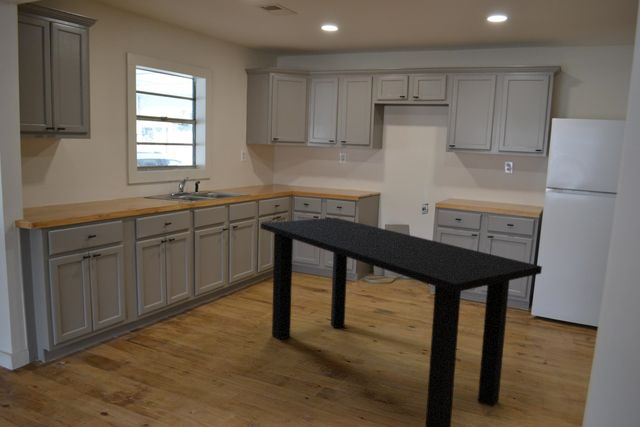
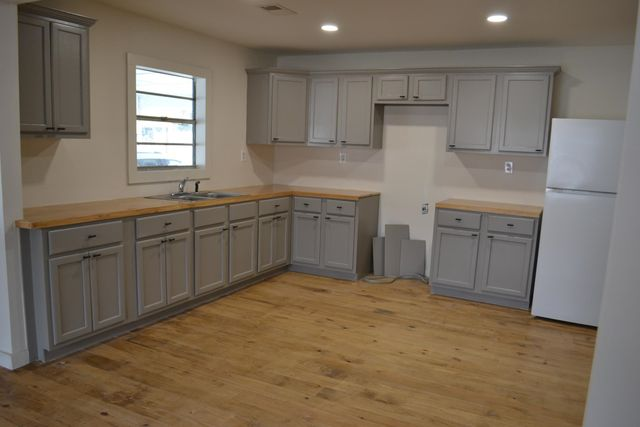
- dining table [260,217,543,427]
